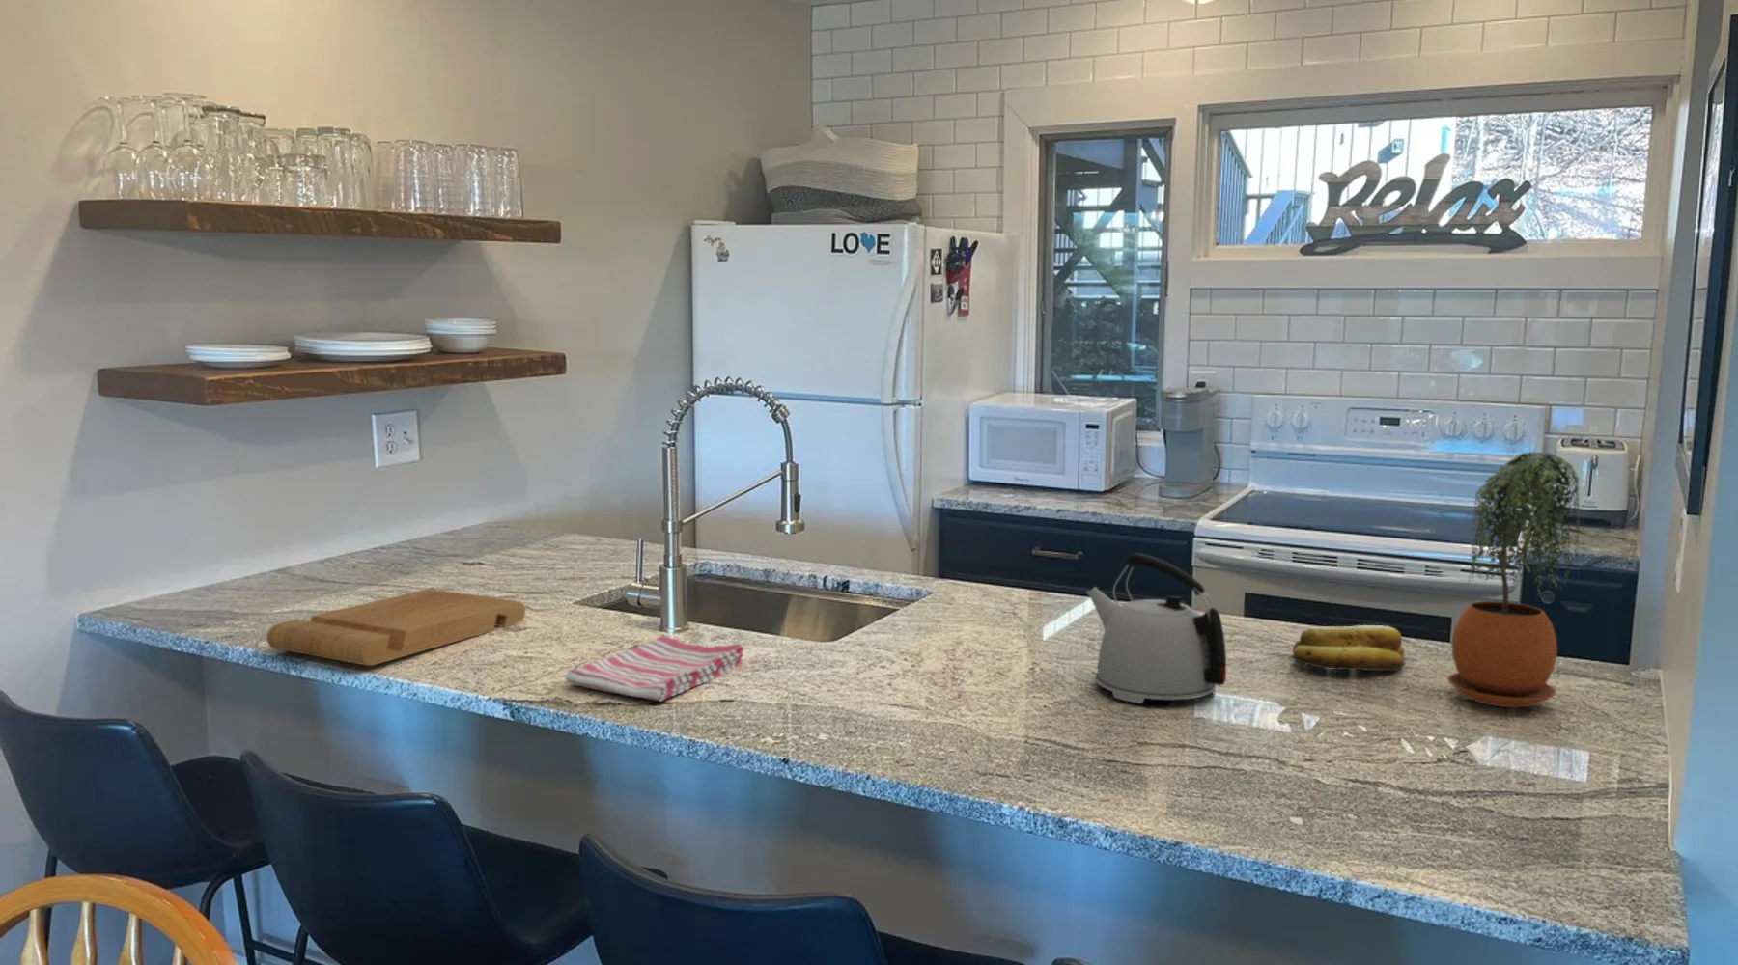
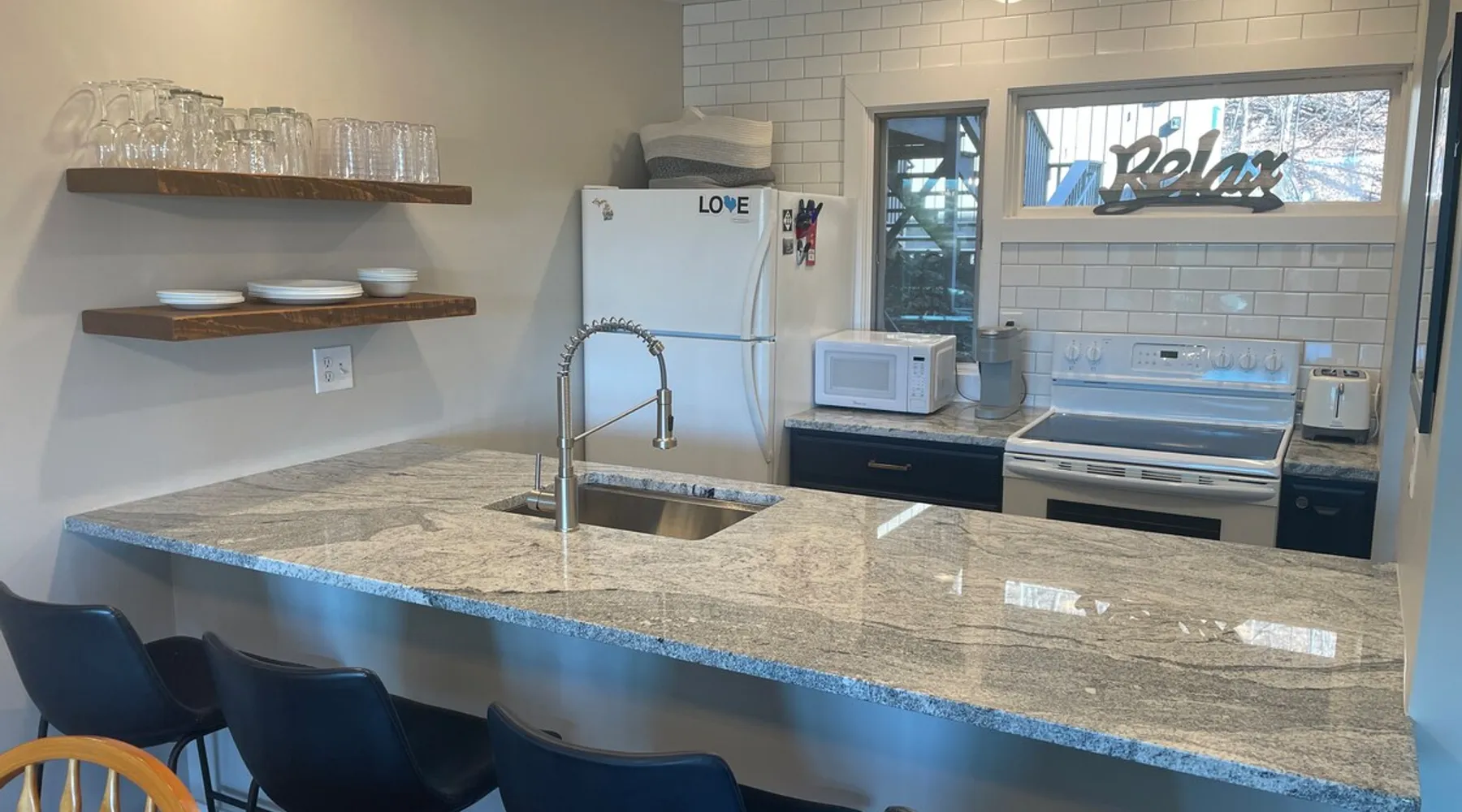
- kettle [1085,551,1227,705]
- potted plant [1447,450,1581,708]
- banana [1292,624,1406,671]
- cutting board [265,588,527,667]
- dish towel [563,635,744,702]
